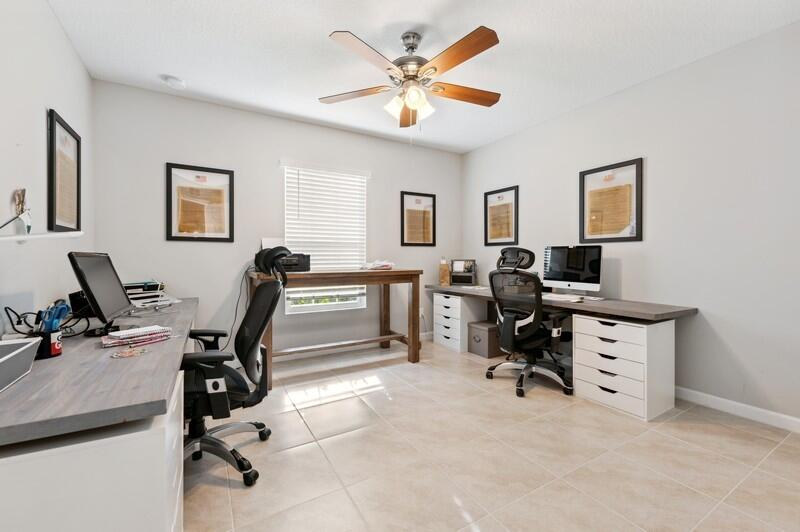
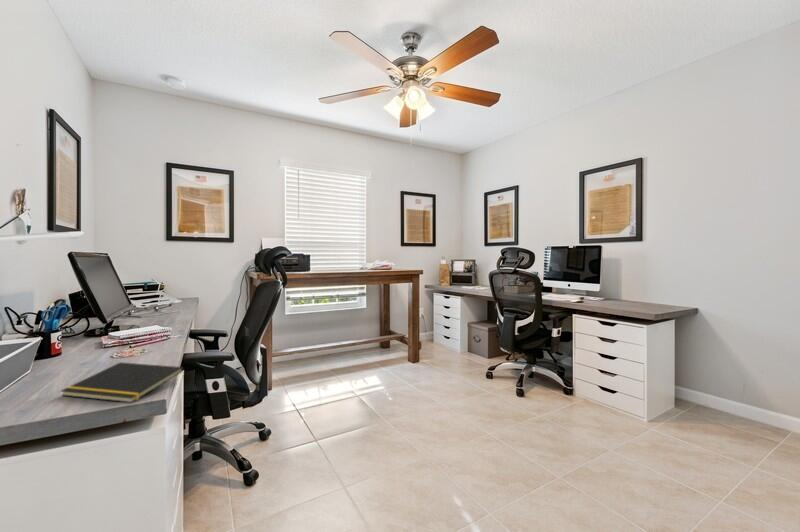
+ notepad [60,361,184,404]
